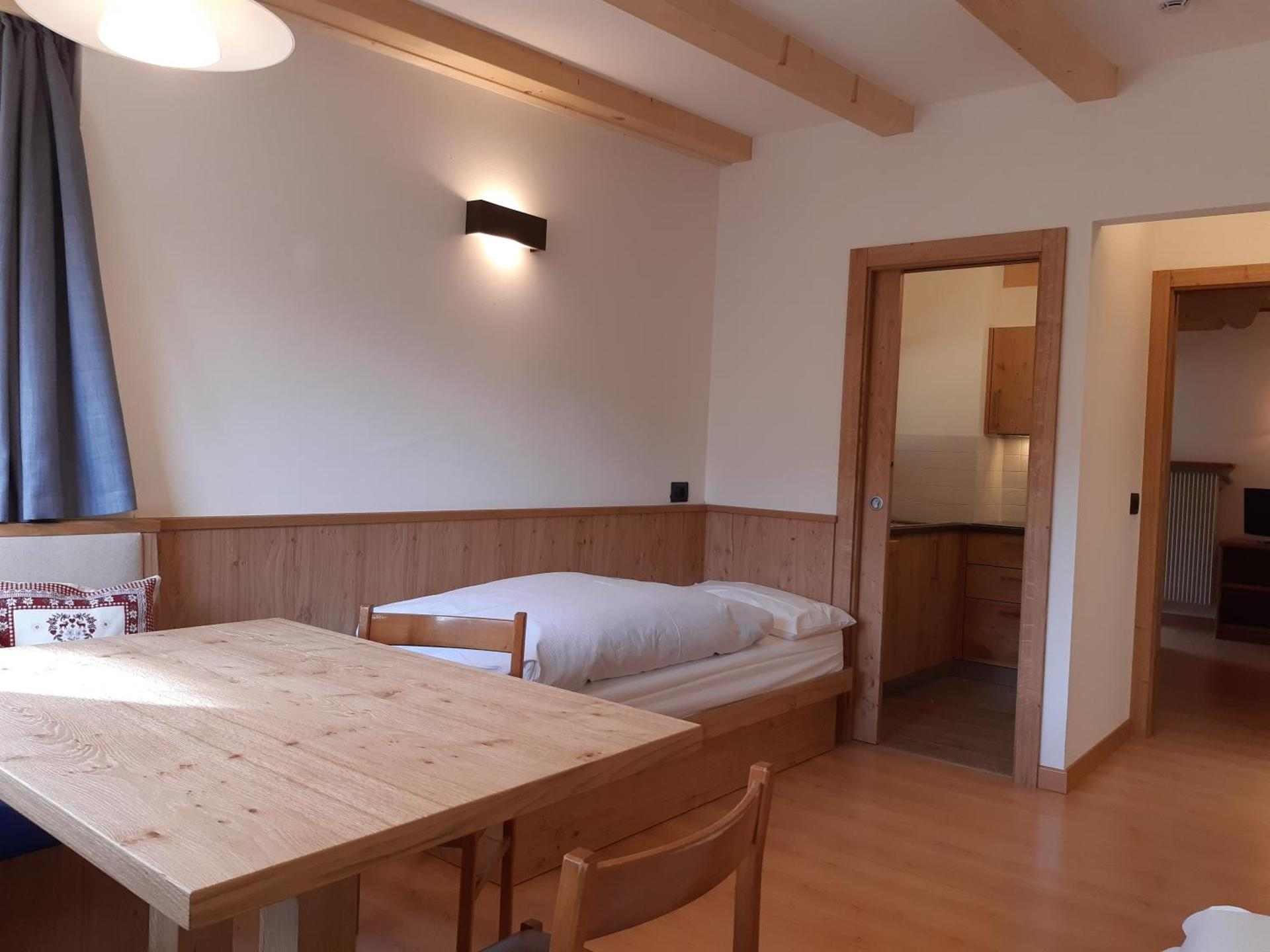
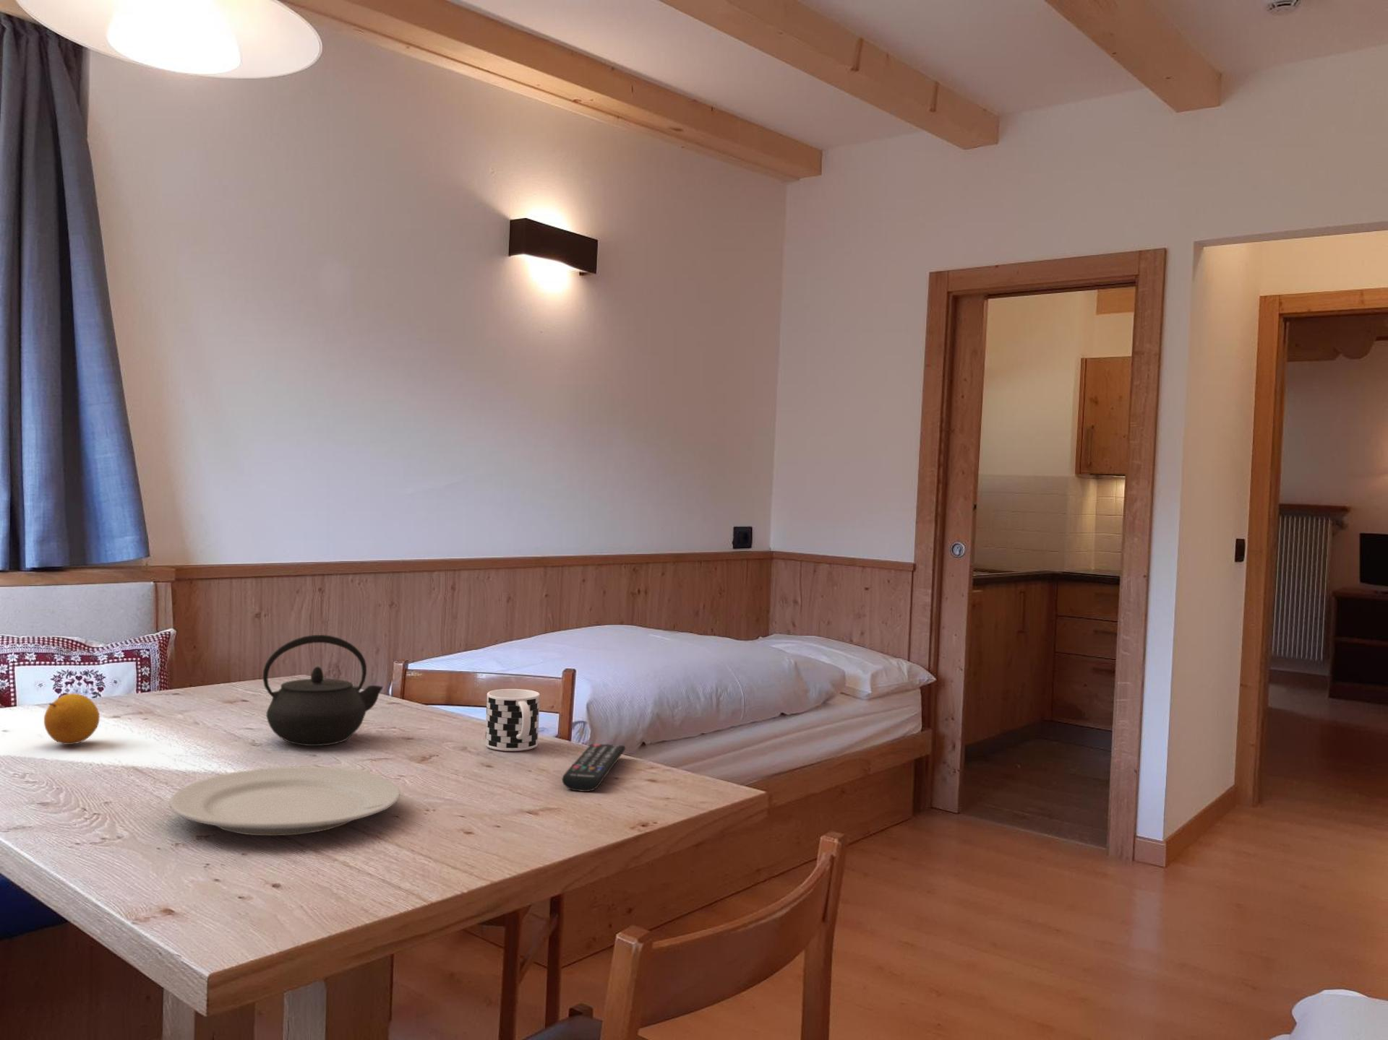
+ kettle [262,634,384,747]
+ remote control [562,743,626,792]
+ chinaware [168,766,401,837]
+ fruit [44,693,101,745]
+ cup [484,688,541,752]
